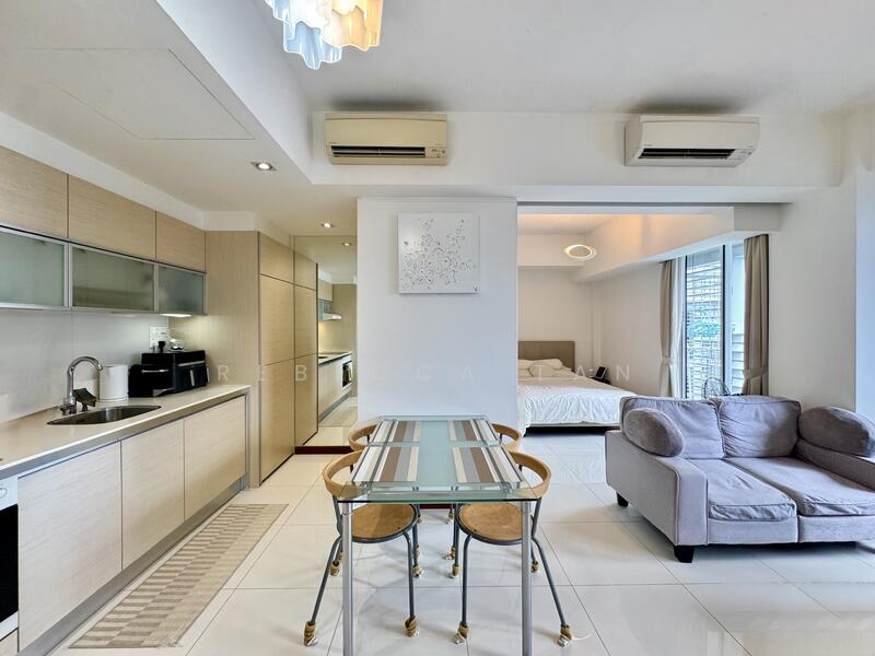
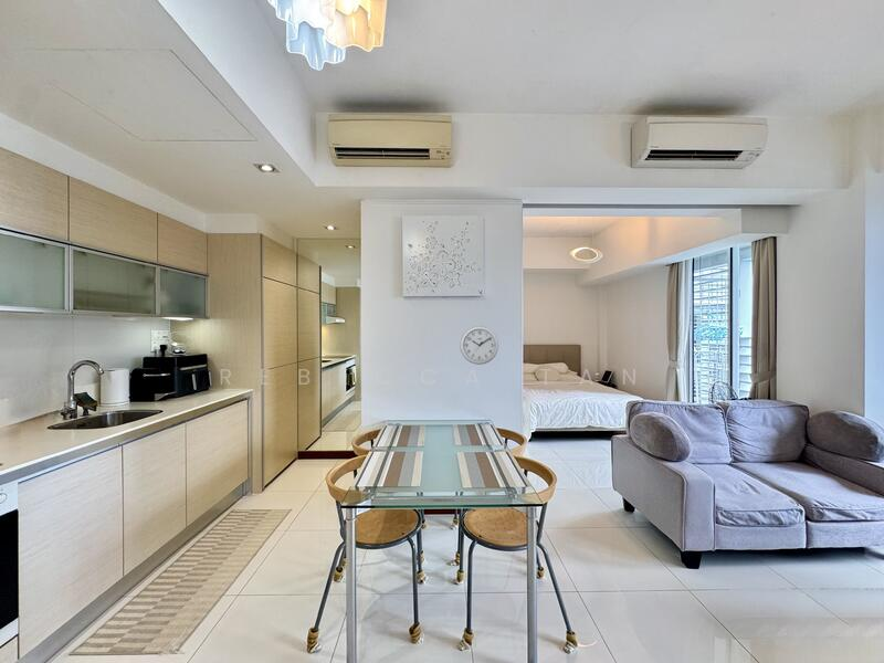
+ wall clock [459,325,499,366]
